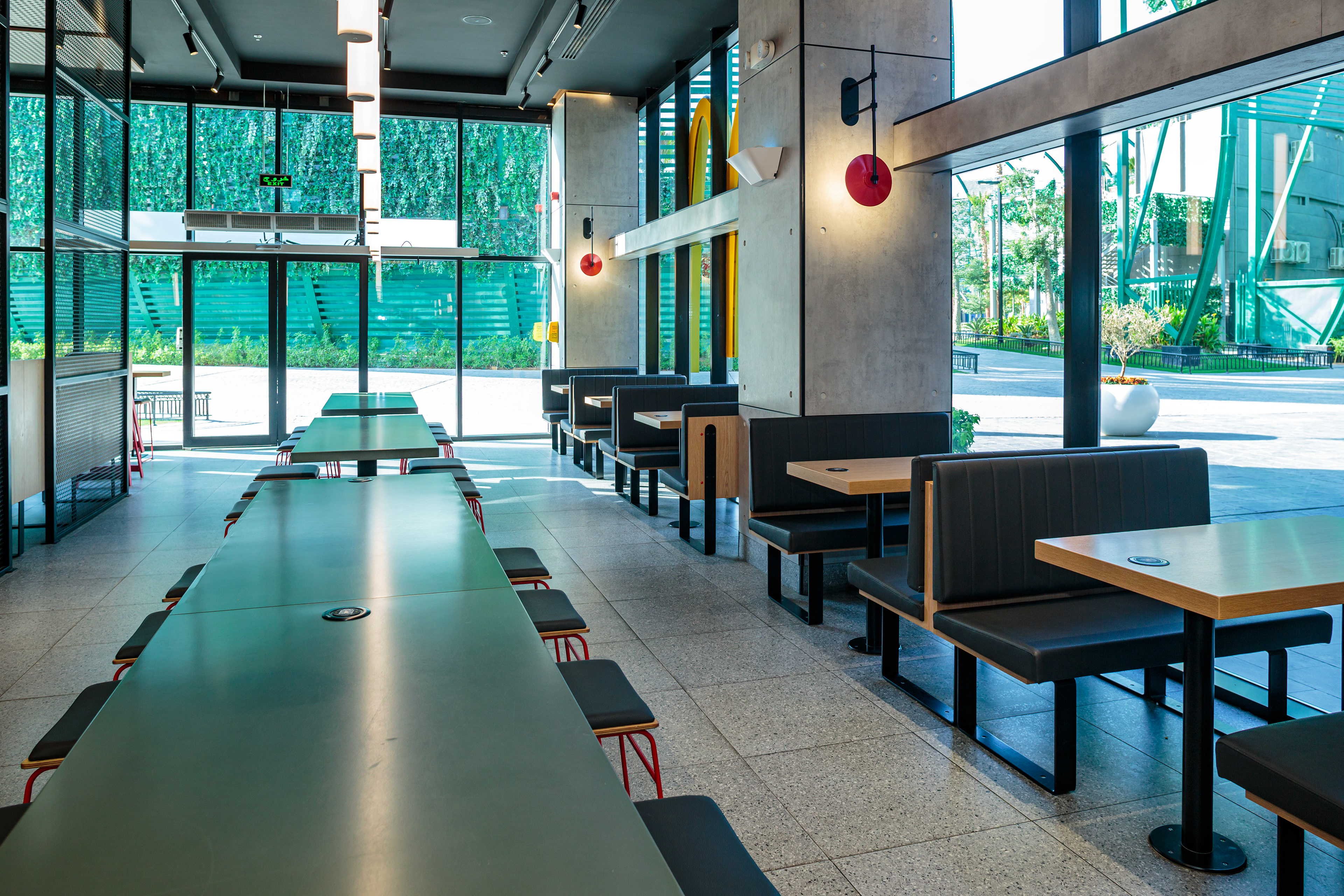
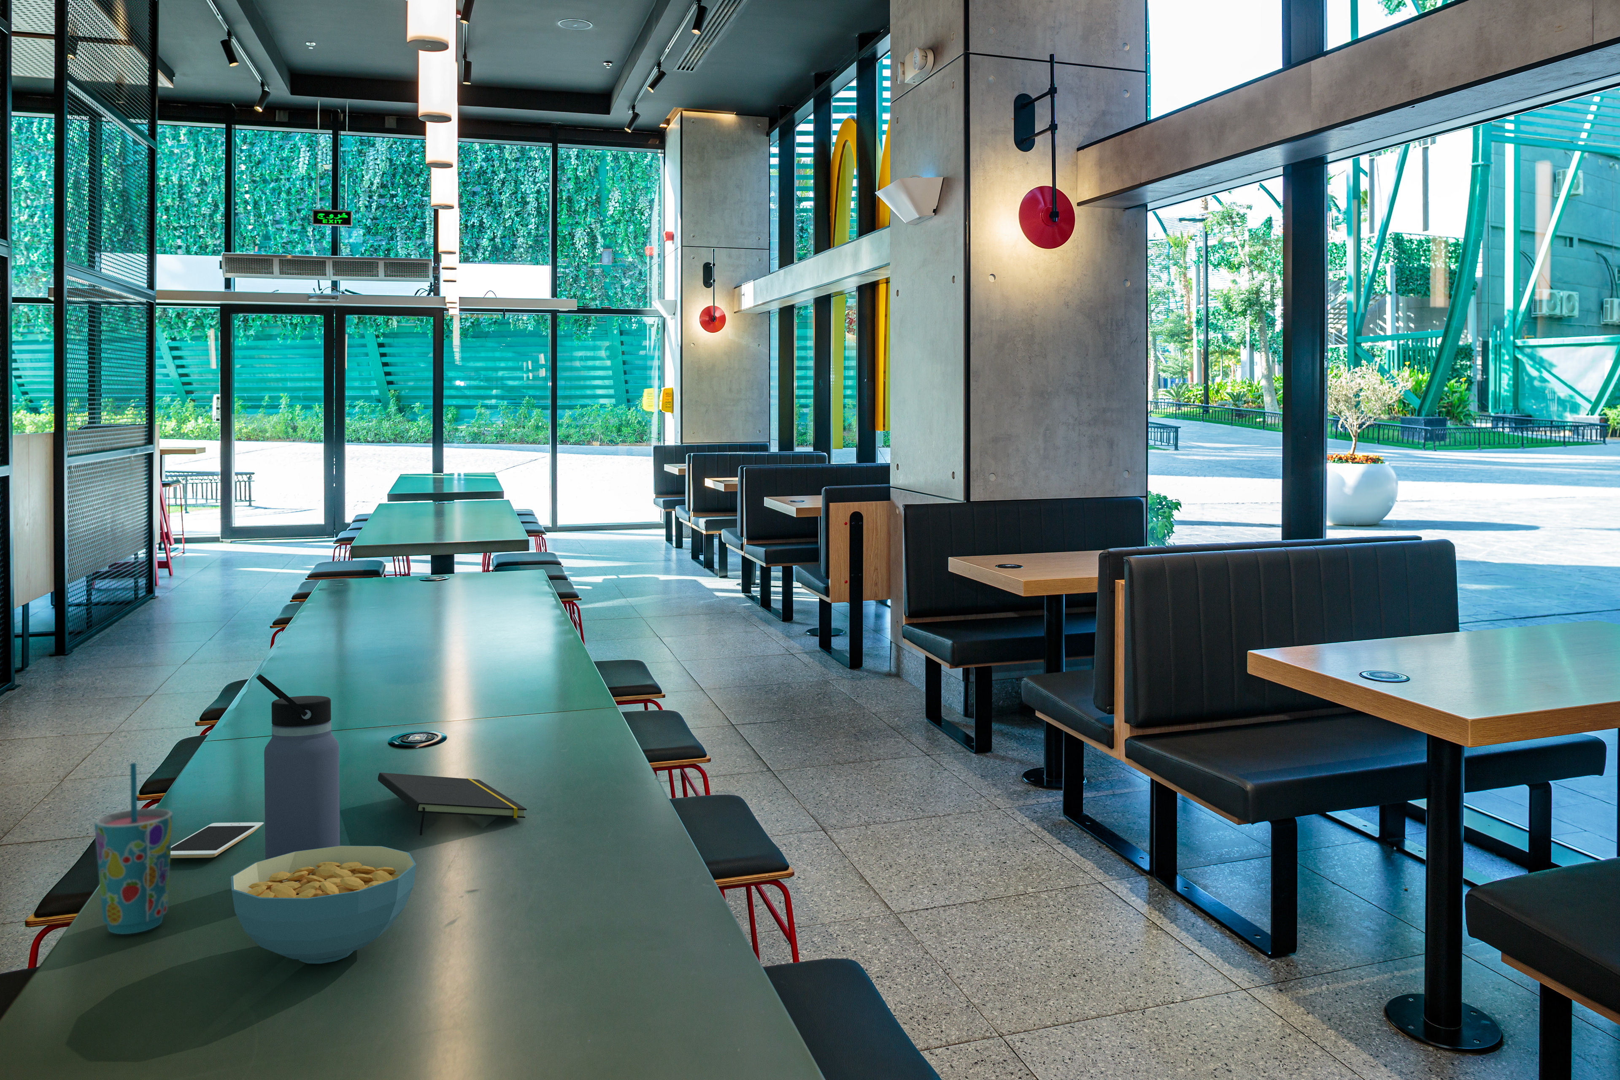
+ cup [94,762,174,934]
+ cereal bowl [230,845,416,964]
+ notepad [377,771,527,835]
+ water bottle [256,674,340,859]
+ cell phone [170,822,264,858]
